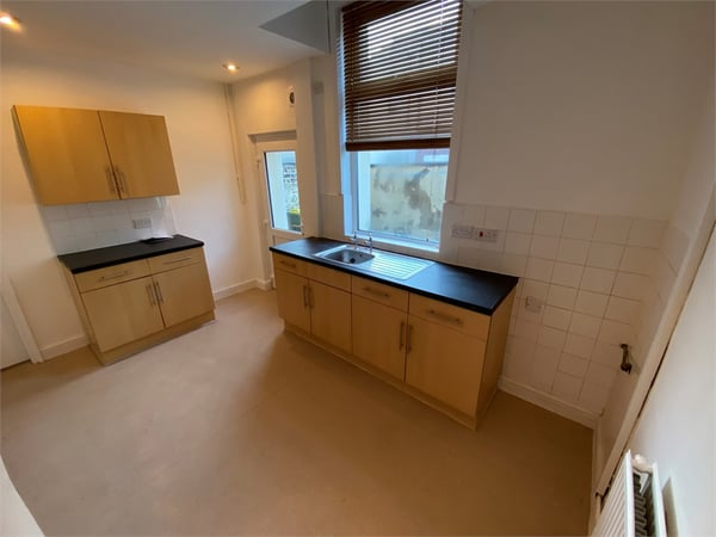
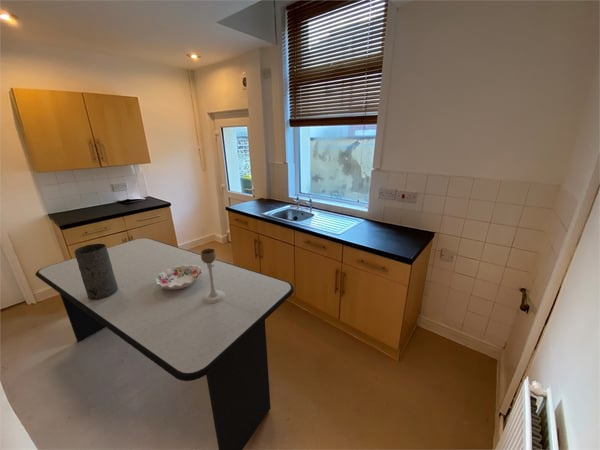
+ decorative bowl [155,265,203,289]
+ vase [73,243,118,300]
+ candle holder [200,247,225,304]
+ dining table [34,237,295,450]
